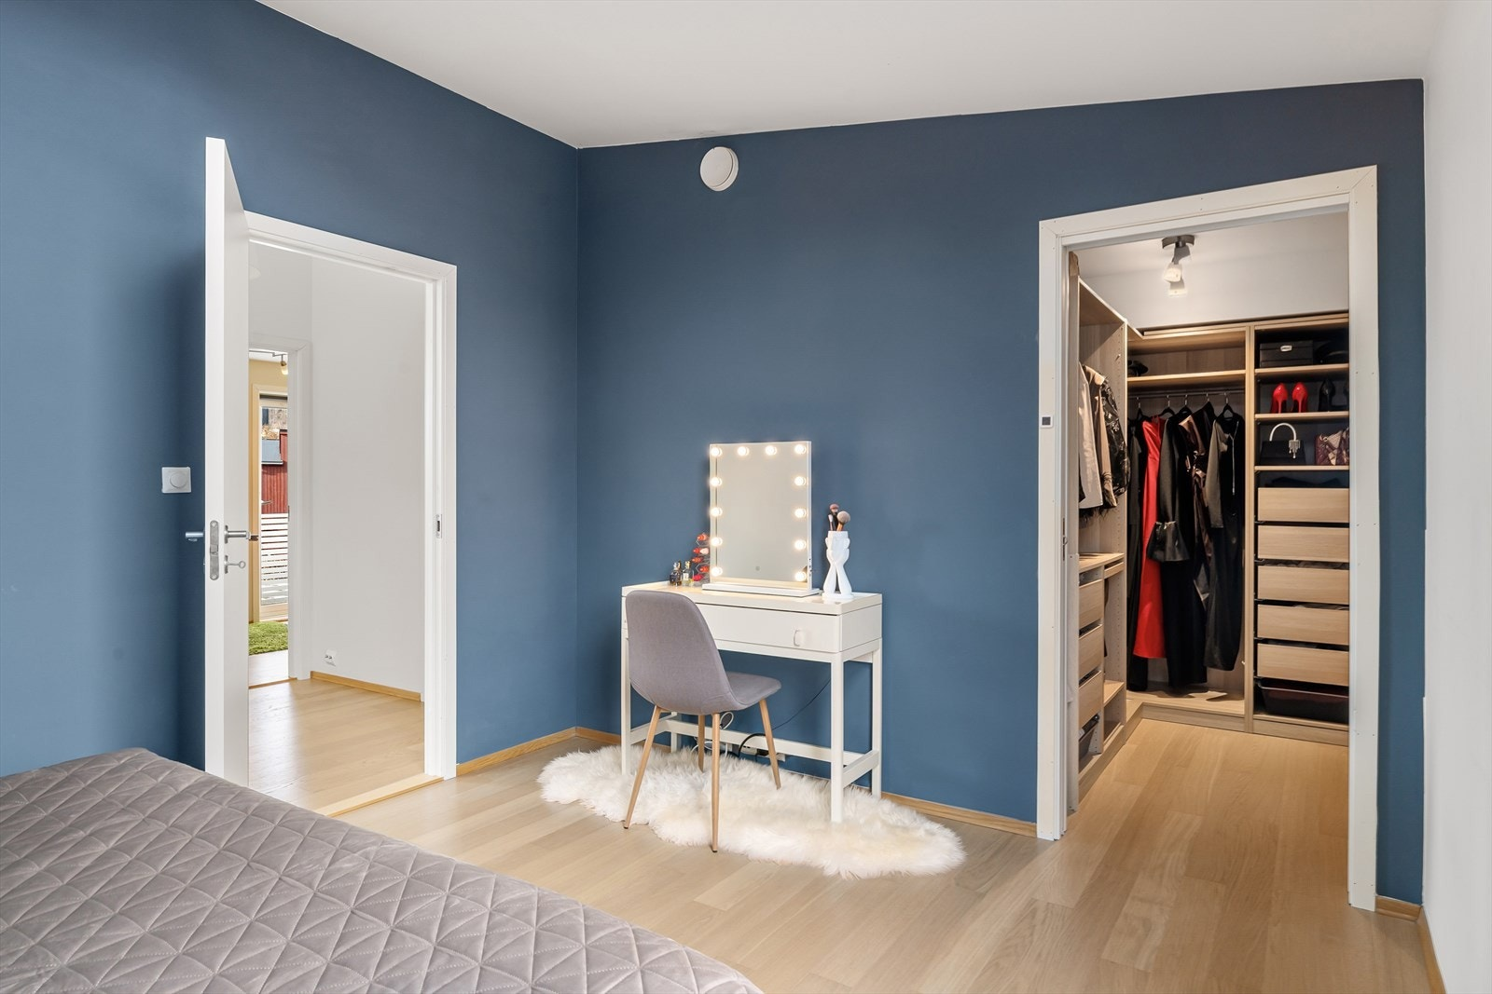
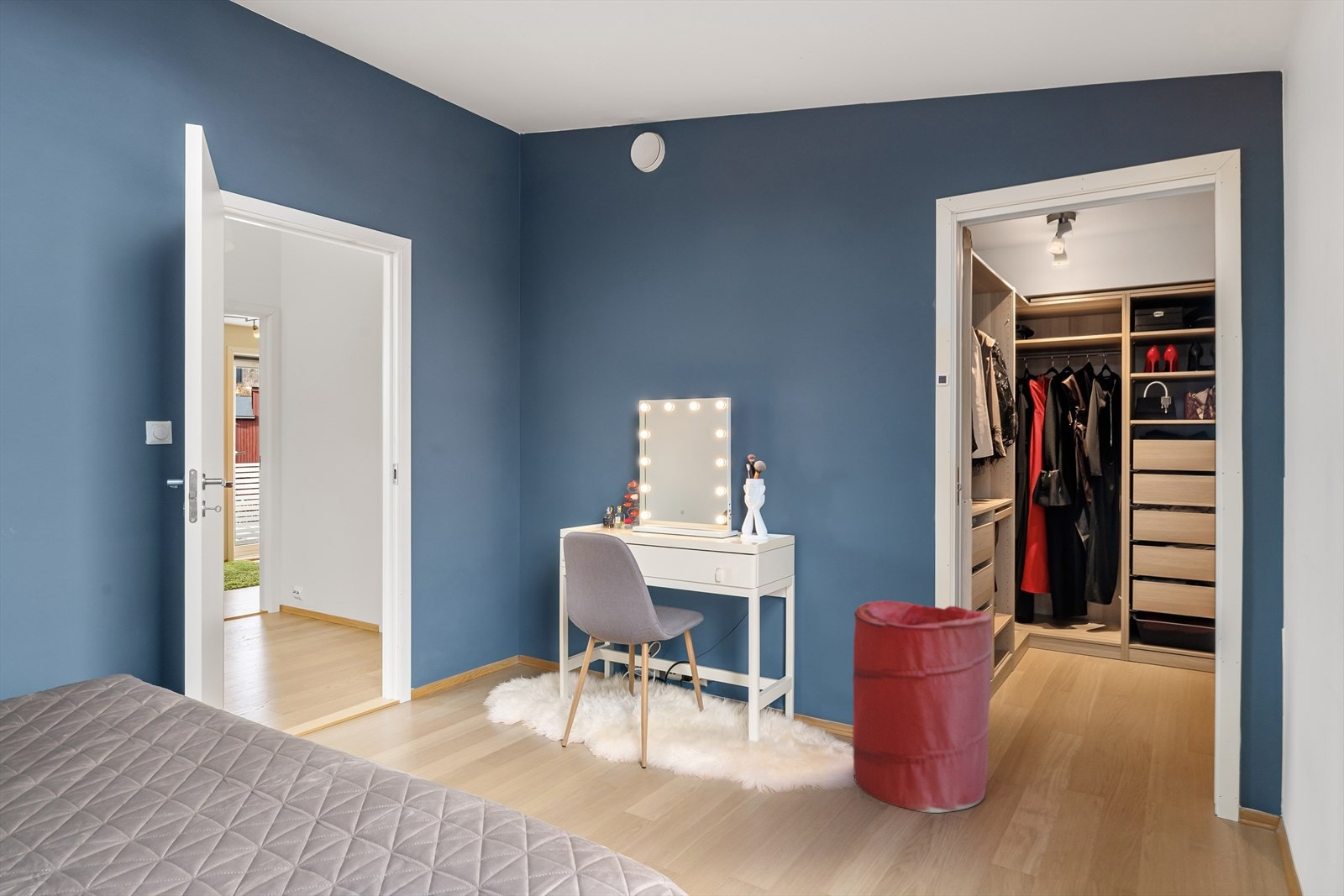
+ laundry hamper [852,600,993,814]
